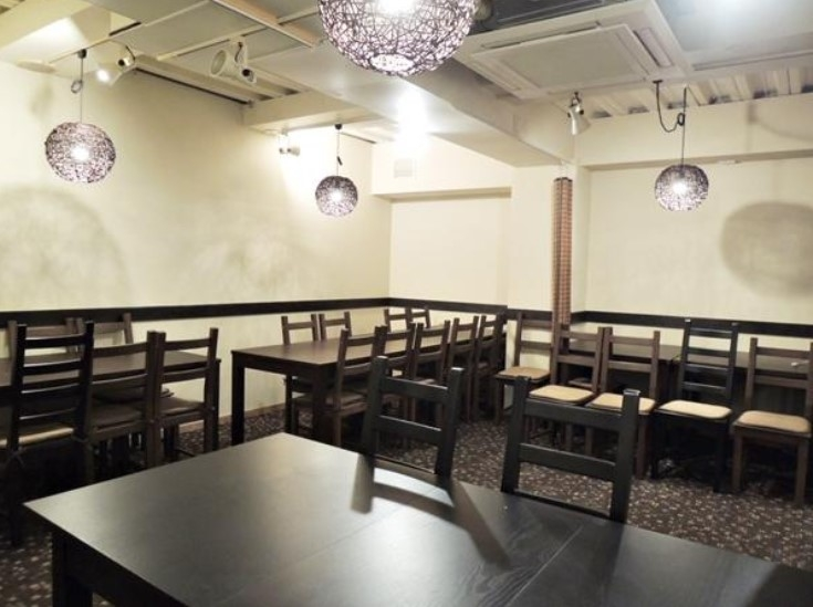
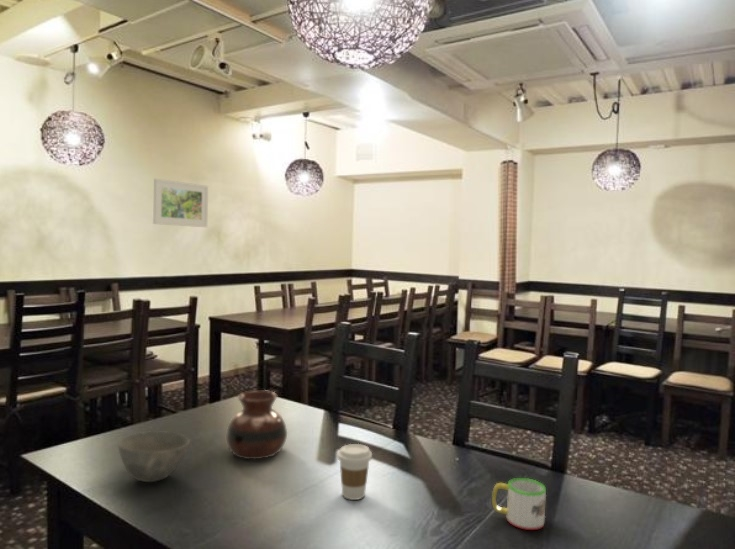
+ vase [225,389,288,460]
+ mug [491,477,547,531]
+ bowl [117,430,191,483]
+ coffee cup [336,443,373,501]
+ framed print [152,178,209,228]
